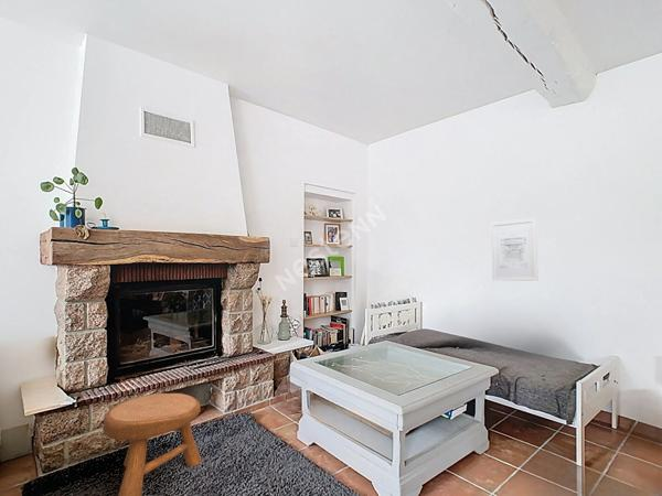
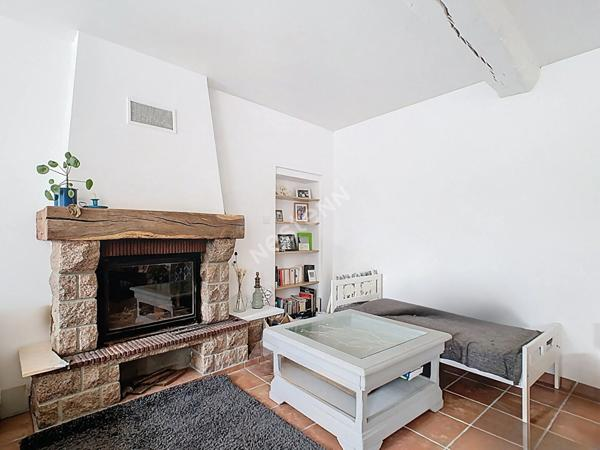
- wall art [490,217,540,282]
- stool [102,392,203,496]
